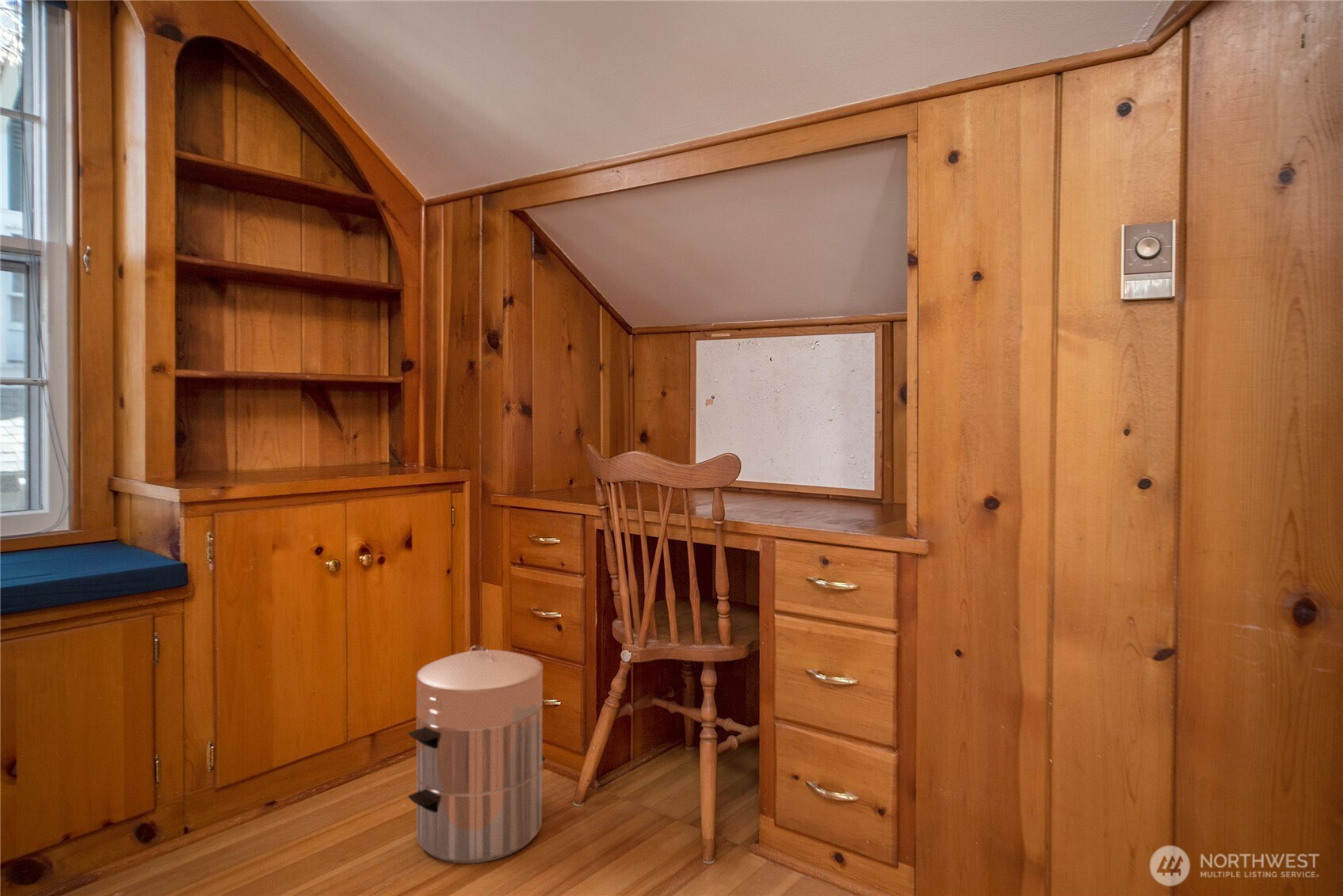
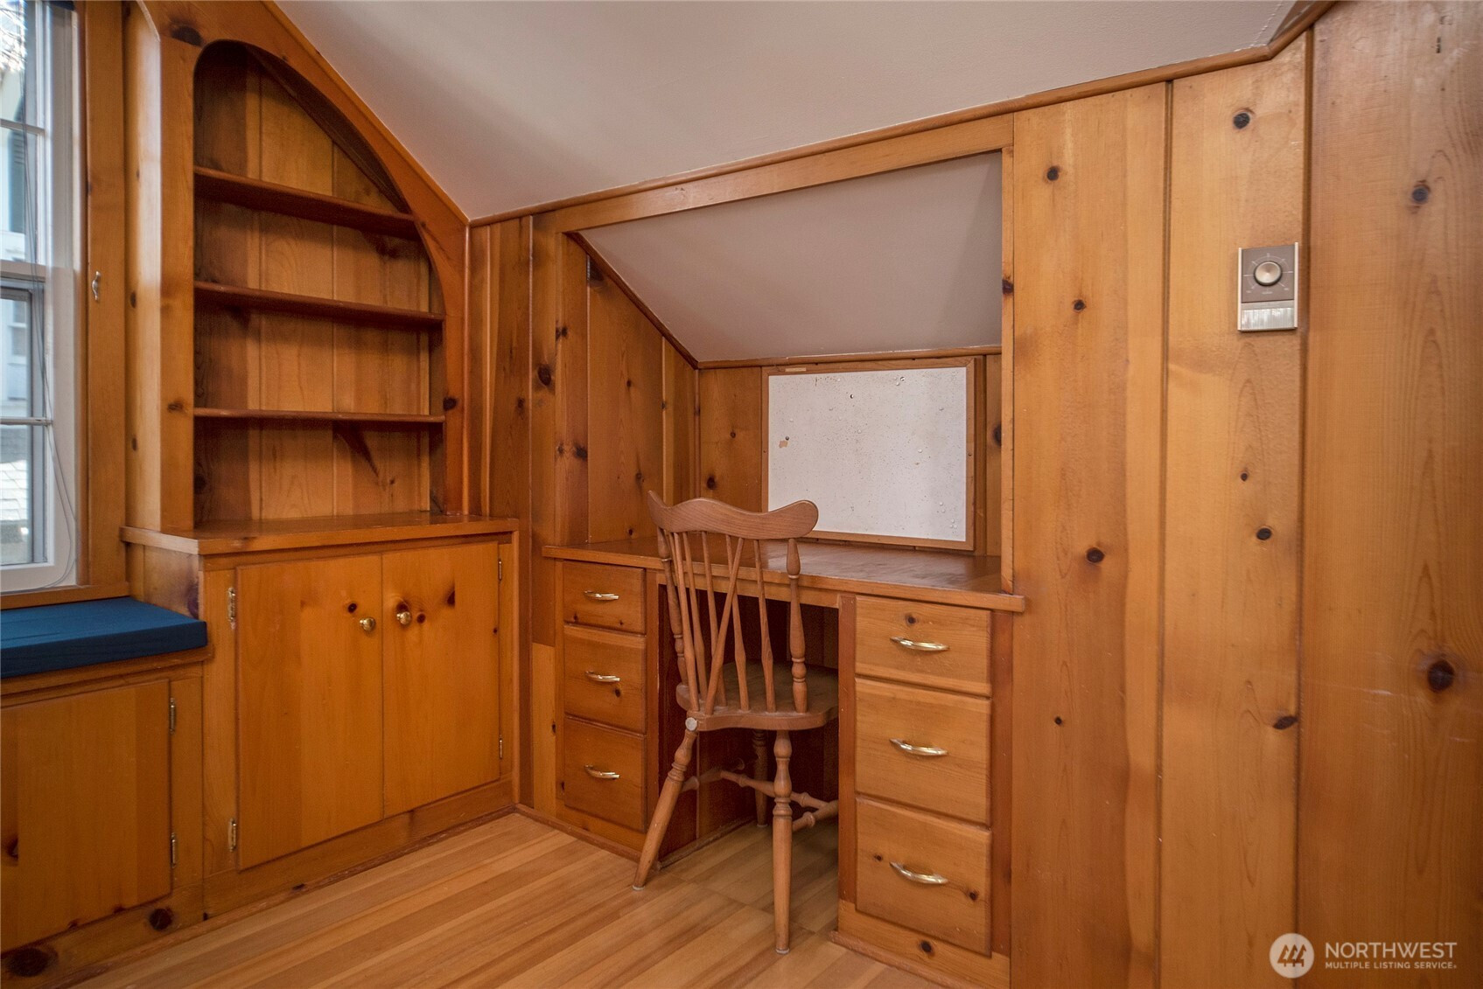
- waste bin [407,644,546,864]
